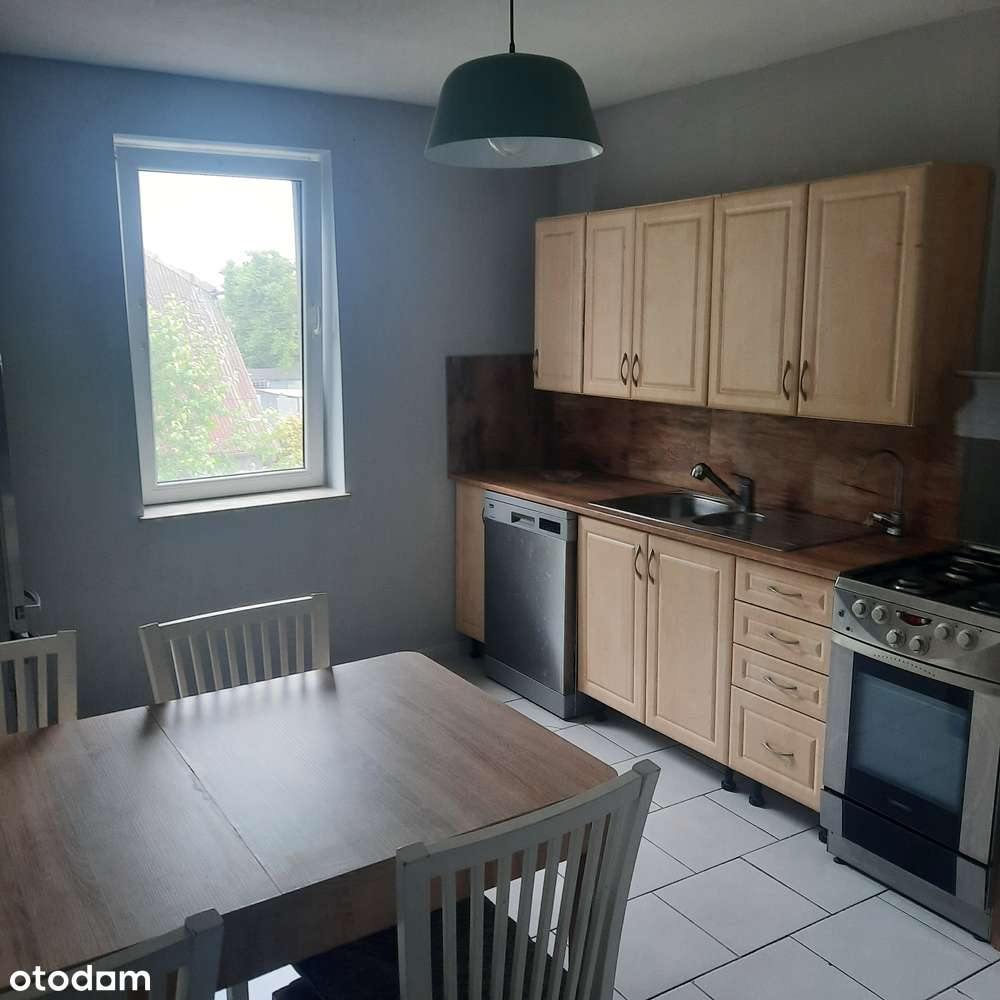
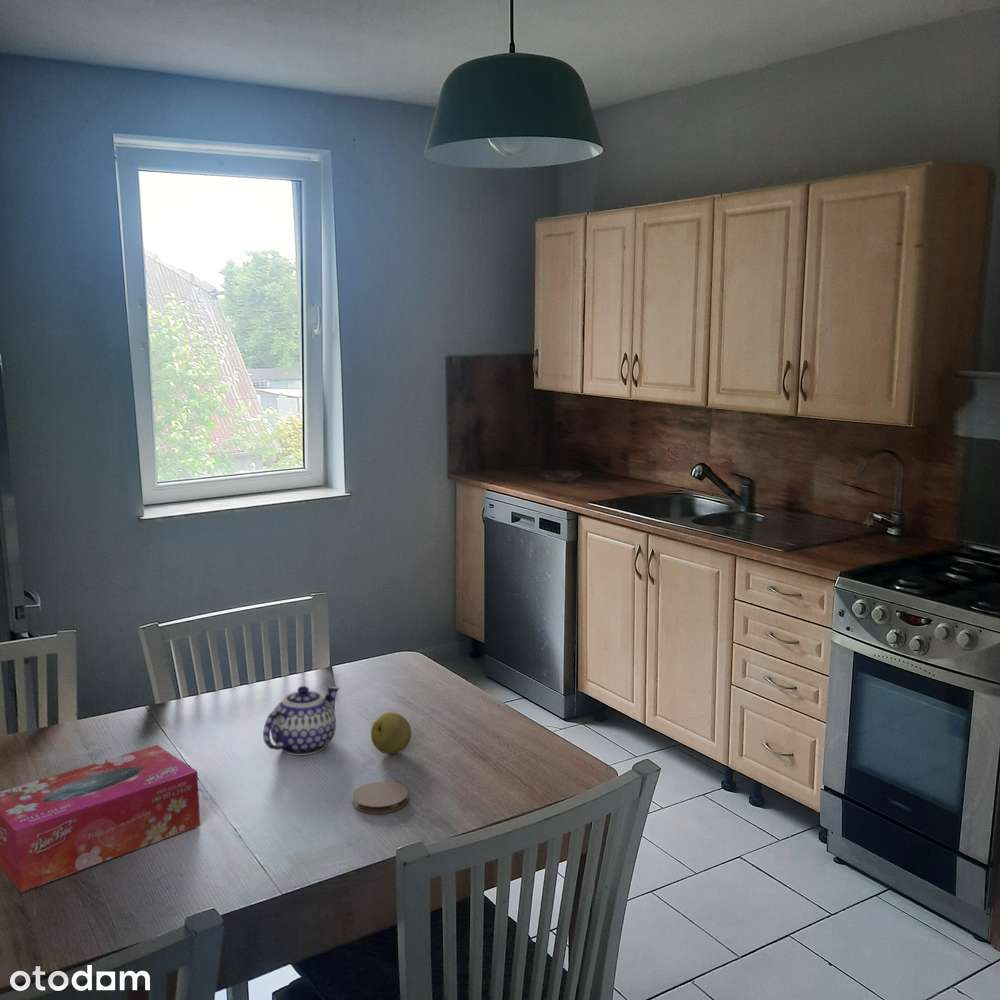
+ fruit [370,711,412,755]
+ coaster [351,780,409,815]
+ teapot [262,685,340,757]
+ tissue box [0,744,201,893]
